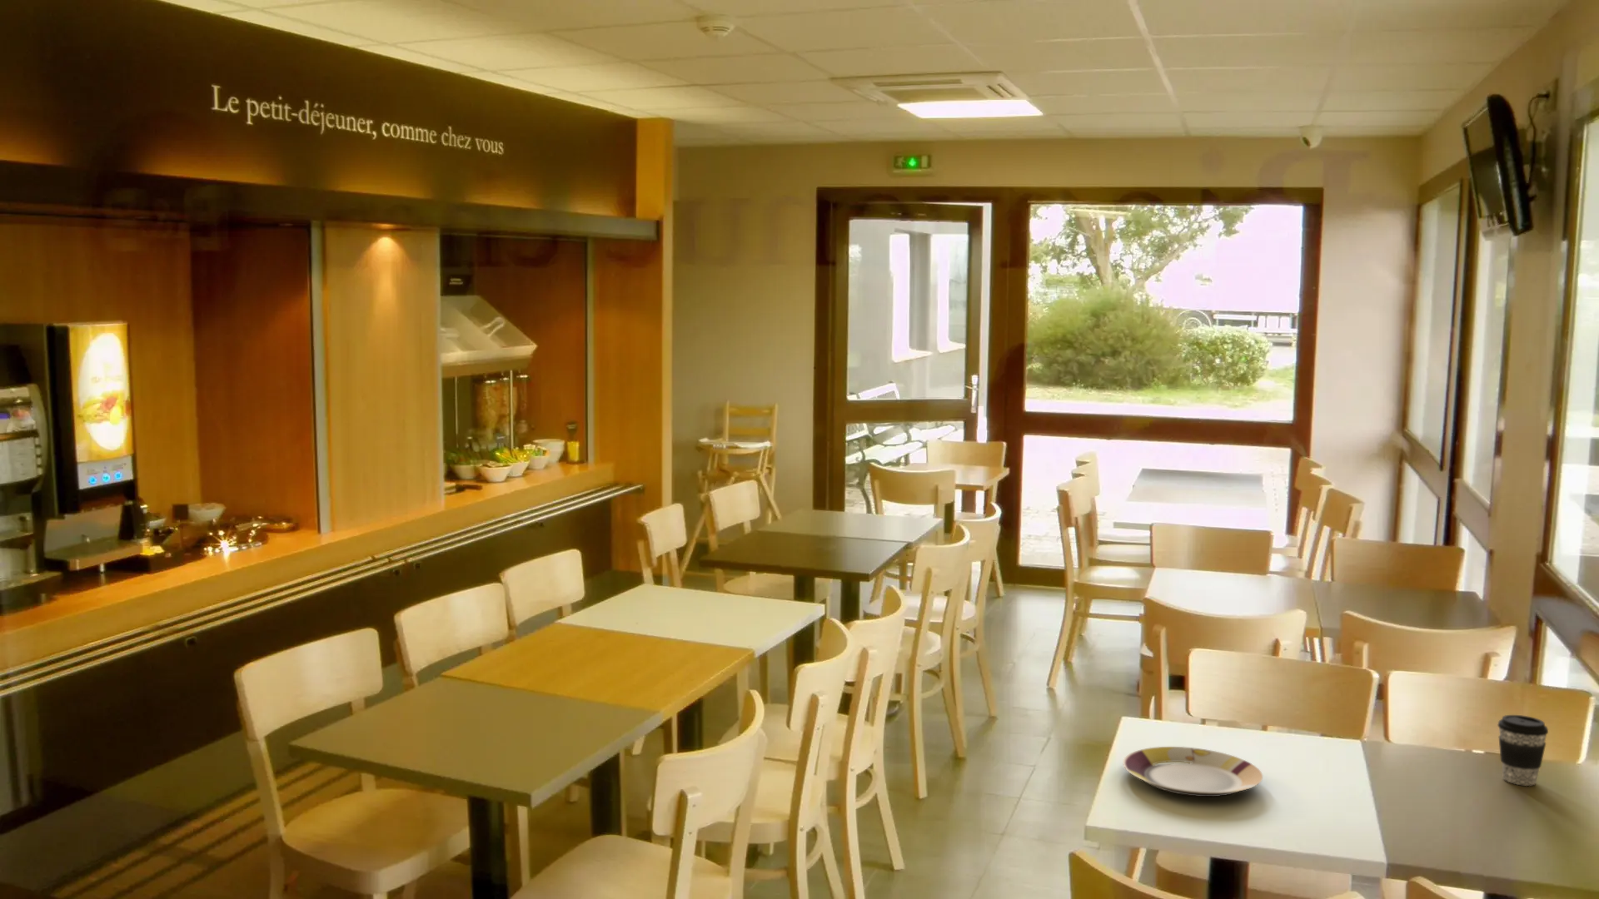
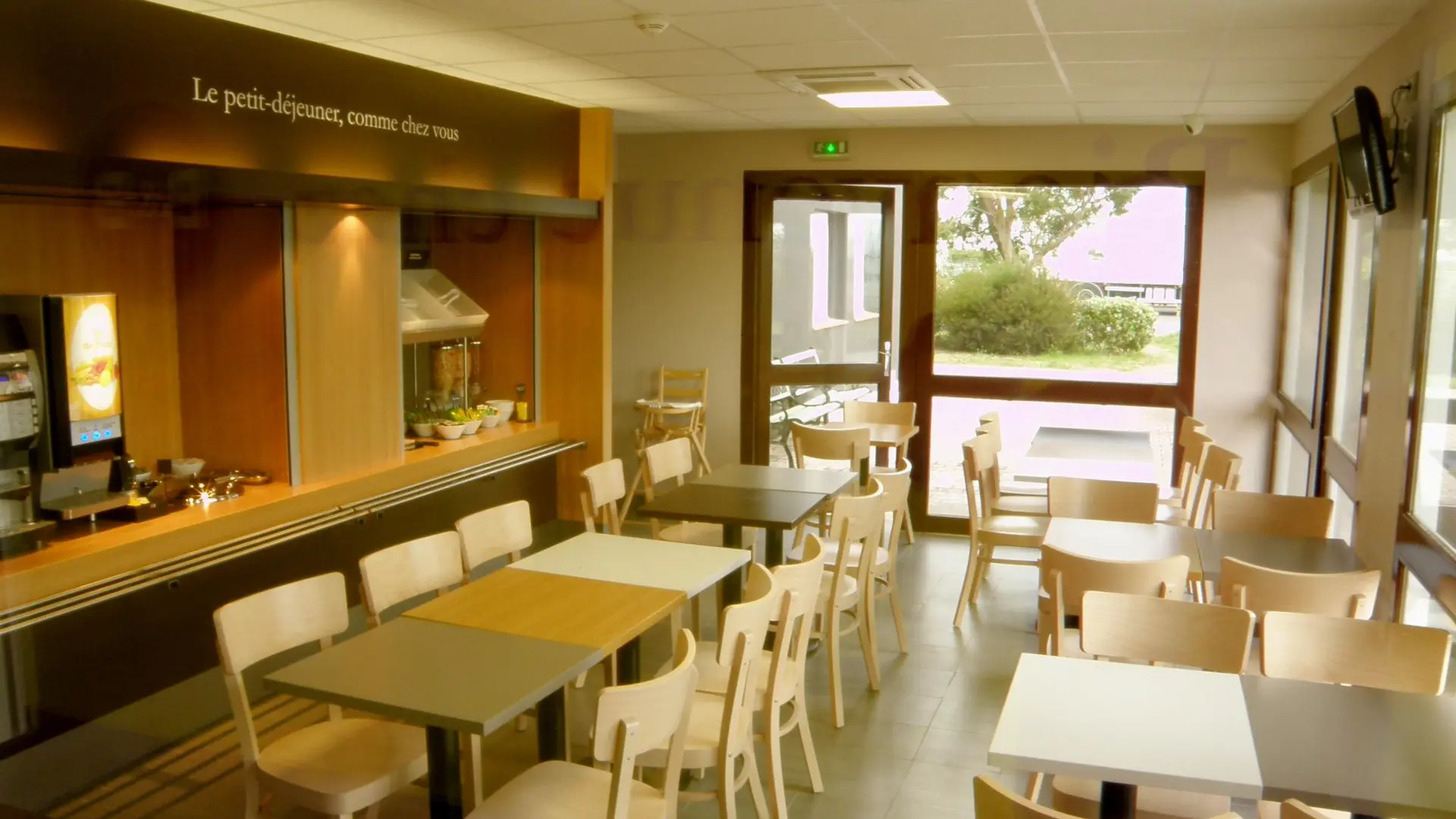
- coffee cup [1497,715,1550,787]
- plate [1121,745,1263,797]
